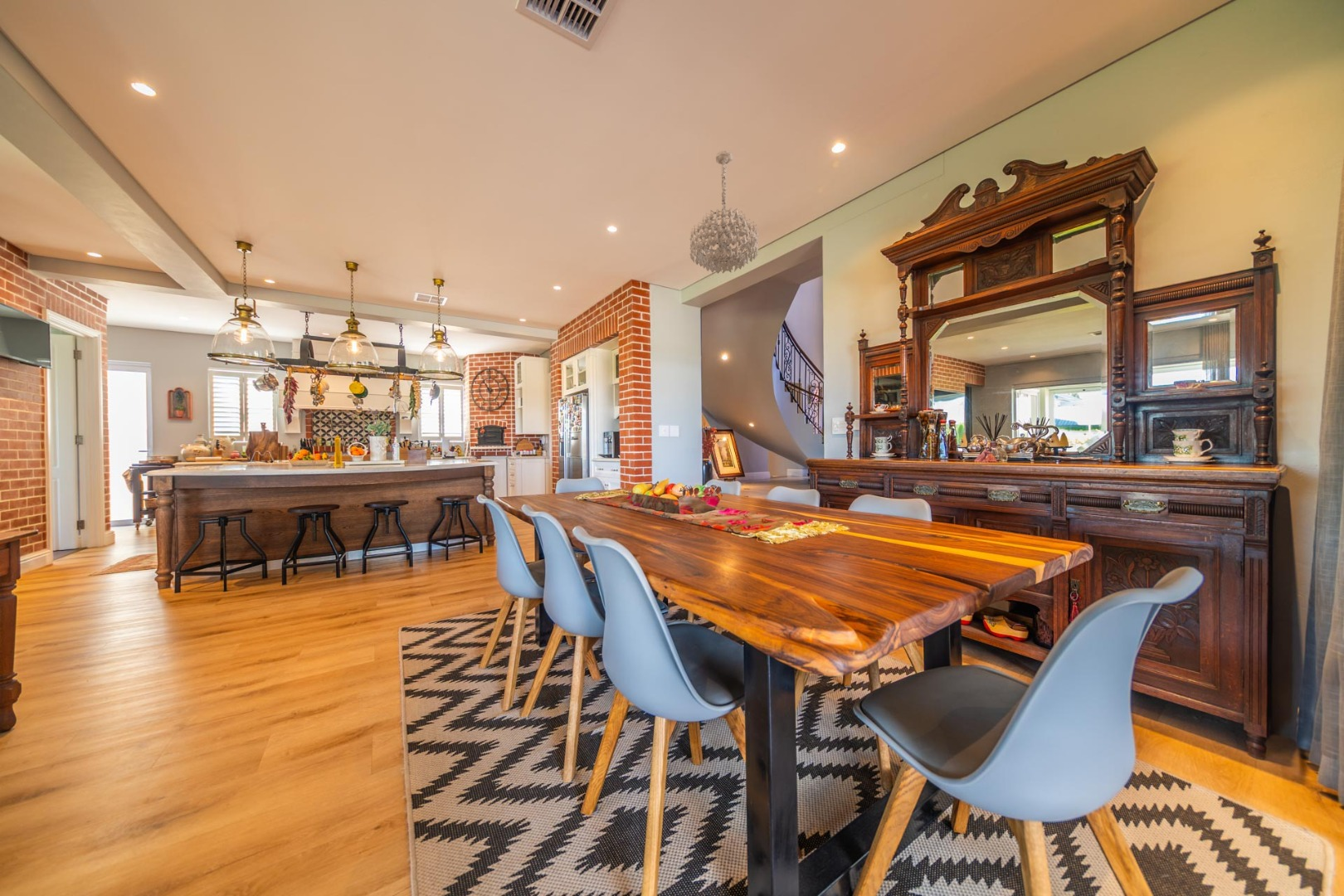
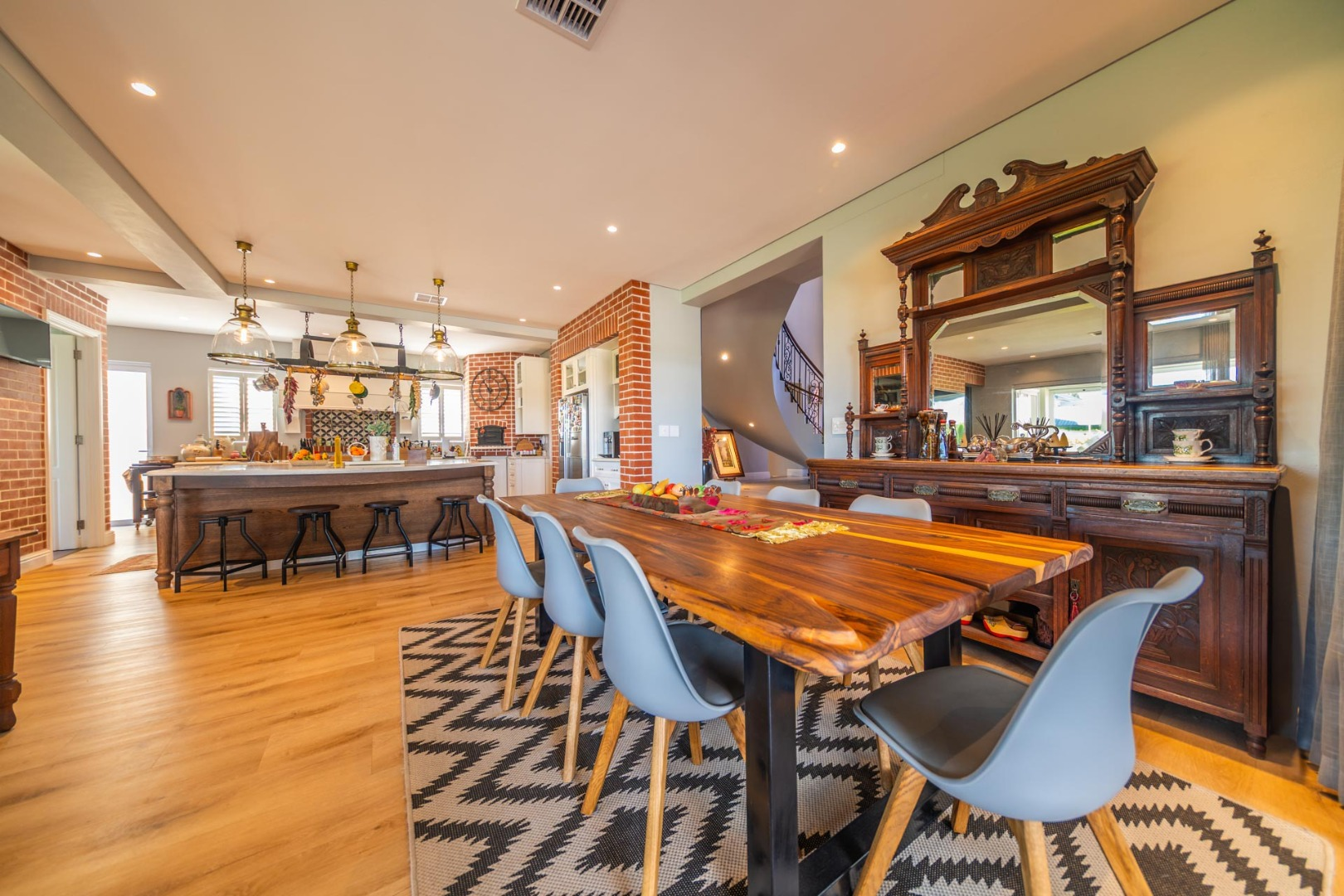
- chandelier [689,150,759,274]
